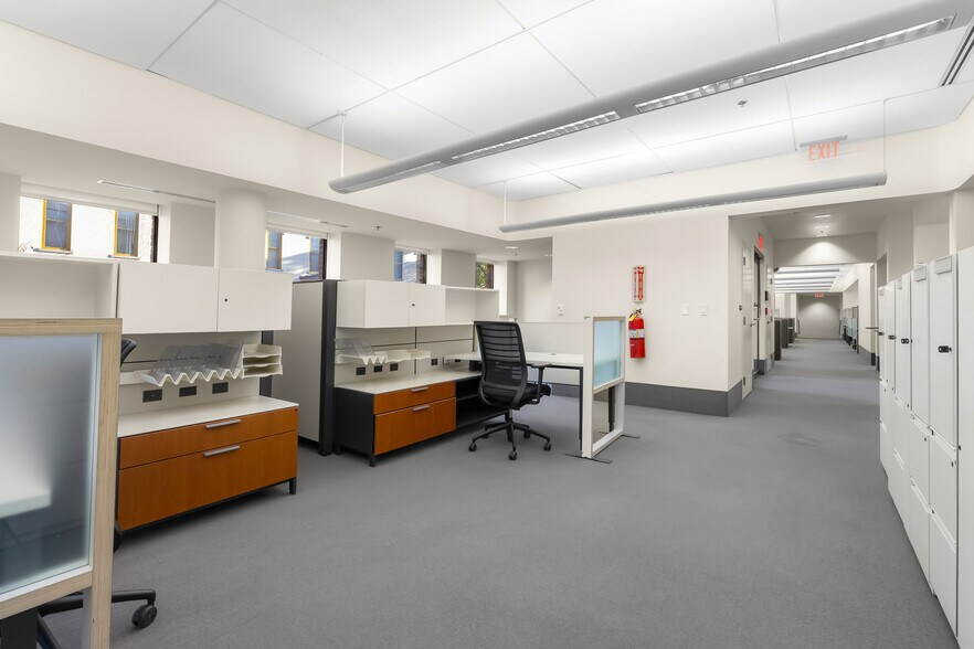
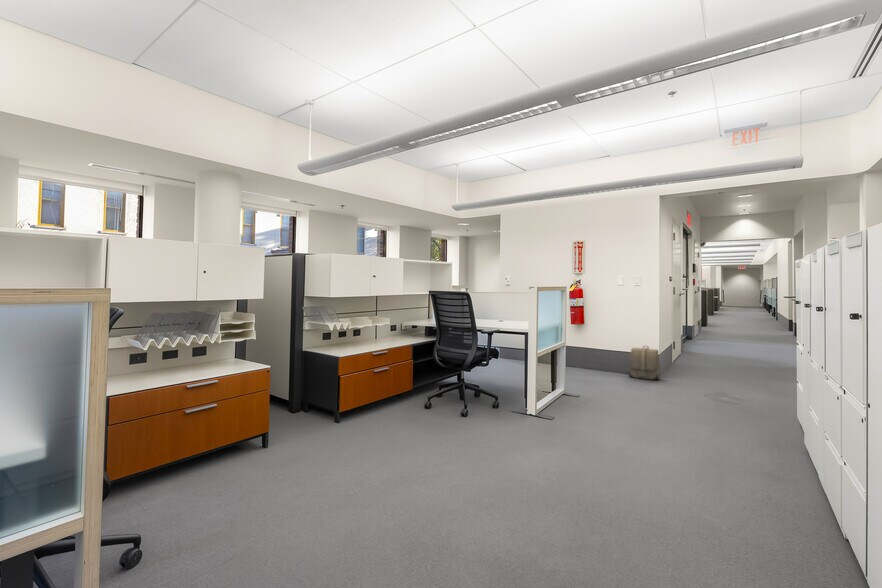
+ backpack [628,345,662,381]
